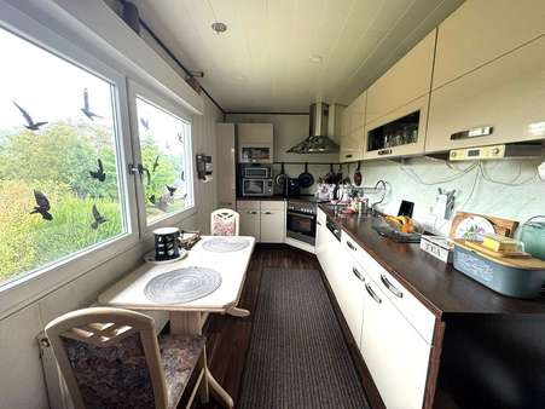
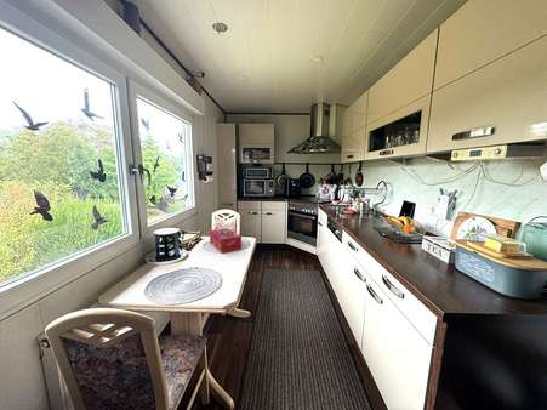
+ tissue box [209,227,243,254]
